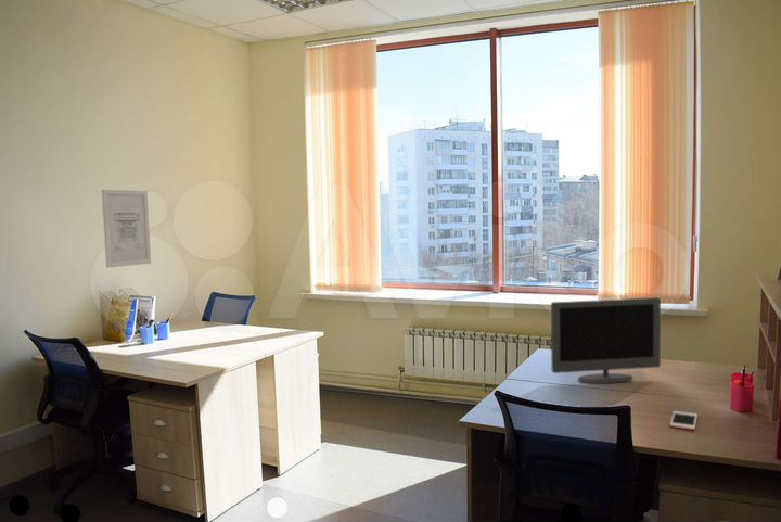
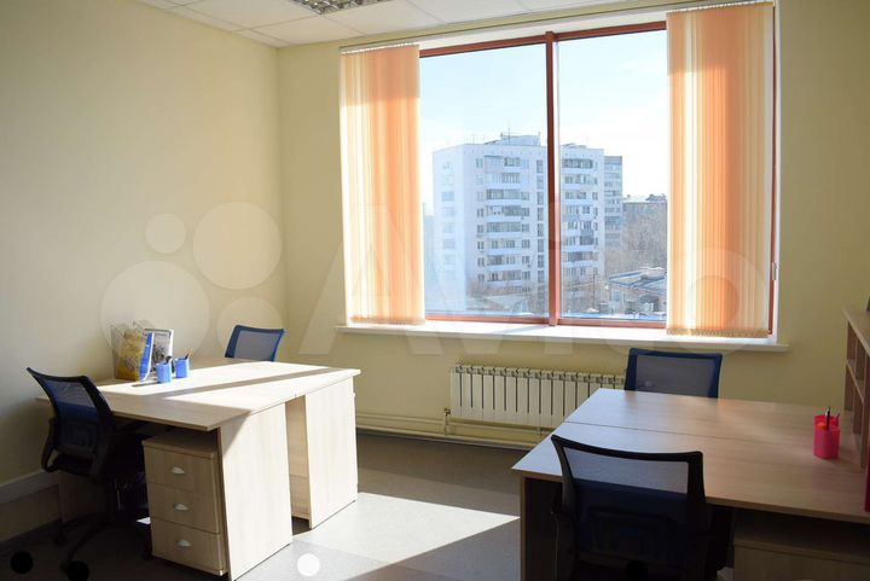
- cell phone [669,410,699,431]
- monitor [550,296,662,384]
- wall art [101,189,152,269]
